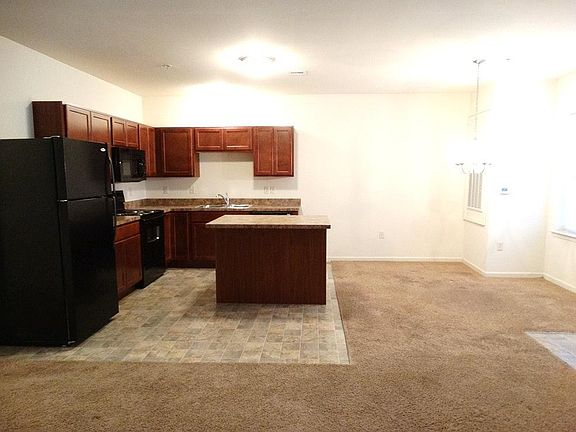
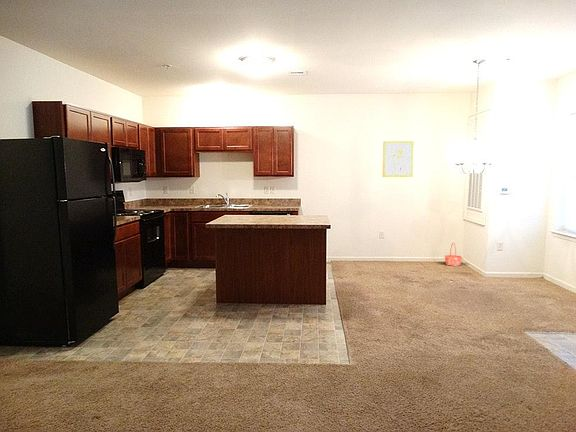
+ basket [444,242,463,267]
+ wall art [382,140,415,178]
